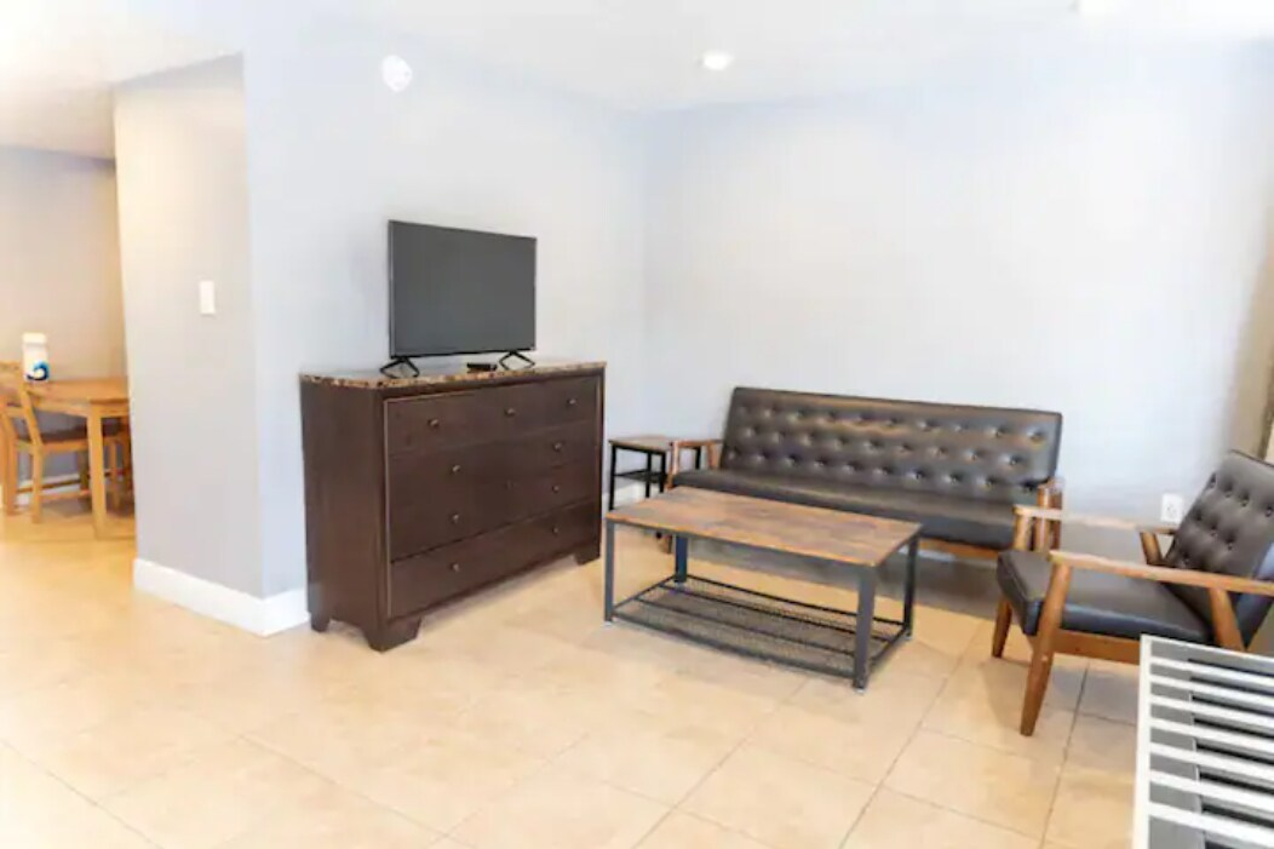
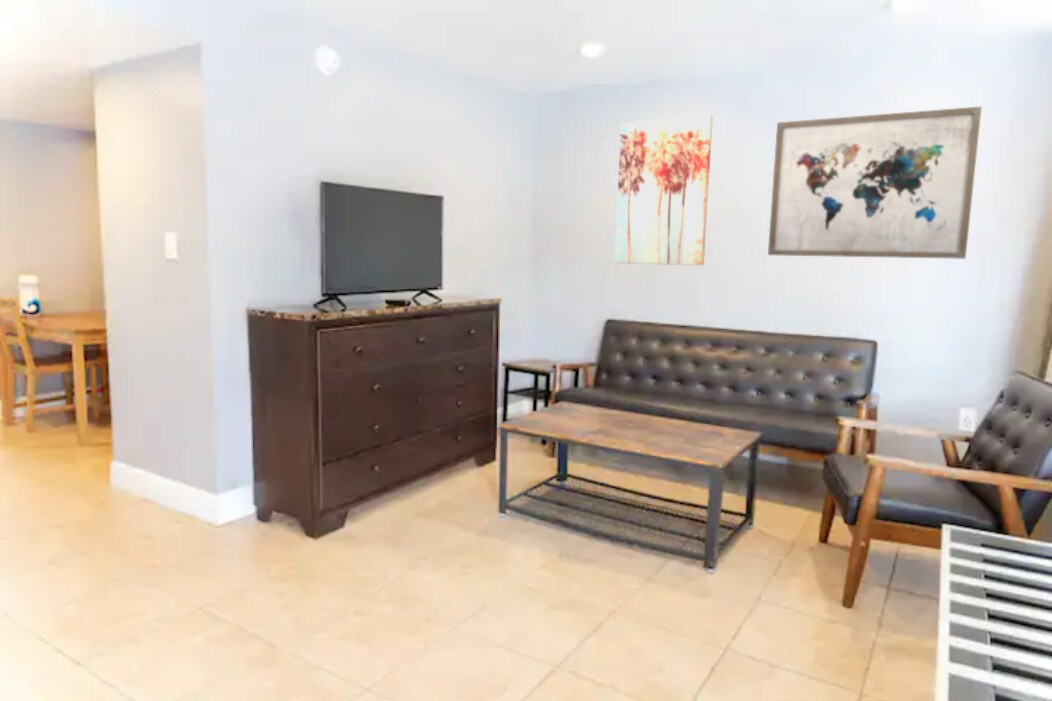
+ wall art [614,115,714,266]
+ wall art [767,106,983,260]
